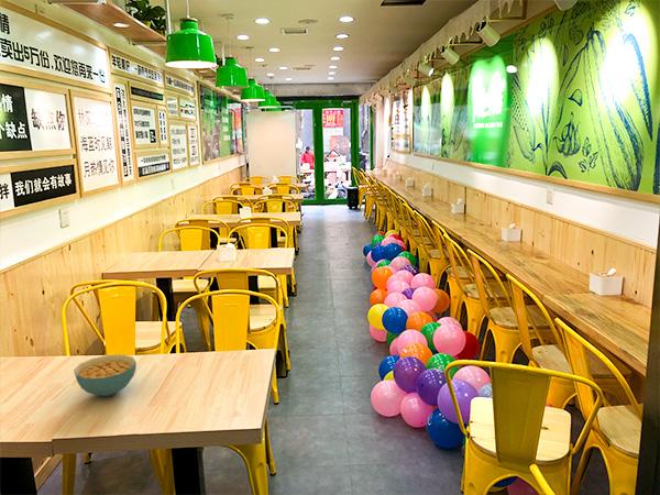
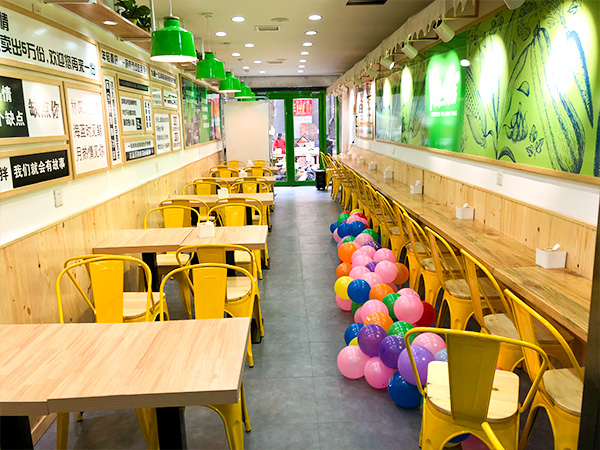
- cereal bowl [73,354,138,397]
